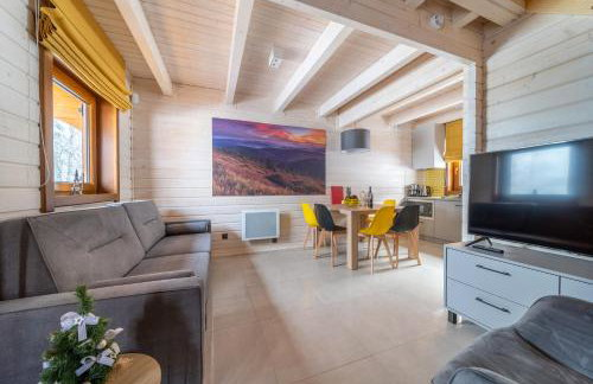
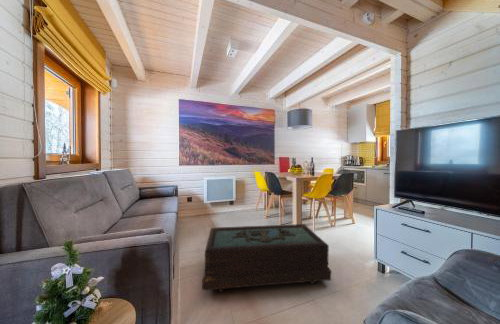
+ coffee table [201,223,332,293]
